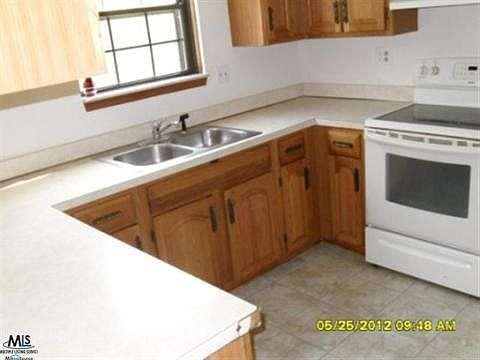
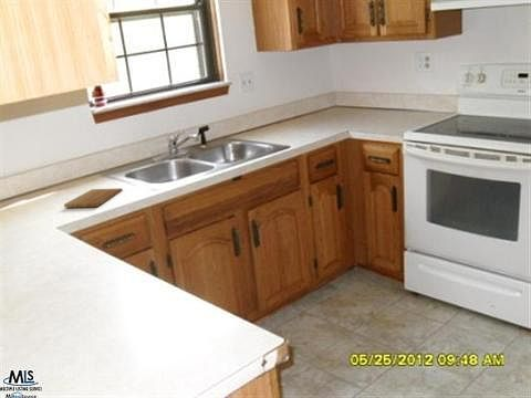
+ cutting board [63,187,124,209]
